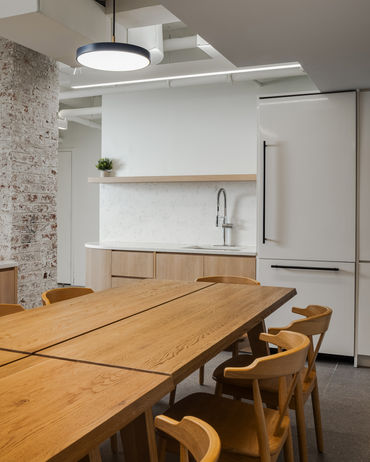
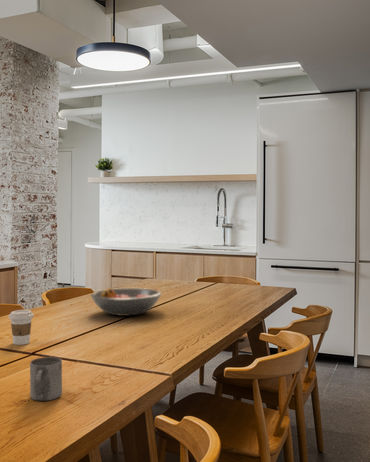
+ coffee cup [8,309,34,346]
+ mug [29,356,63,402]
+ fruit bowl [90,287,162,317]
